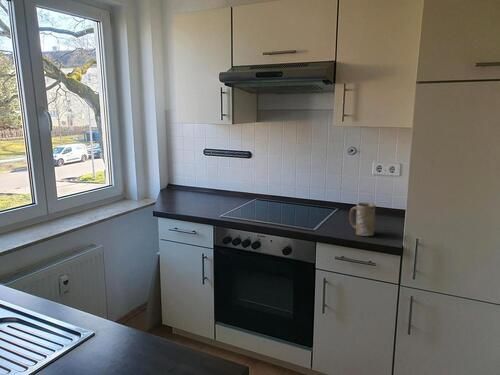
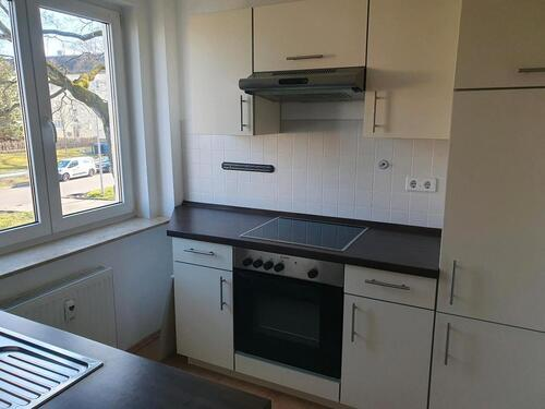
- mug [348,202,377,237]
